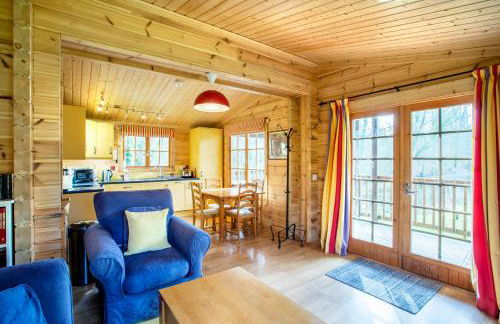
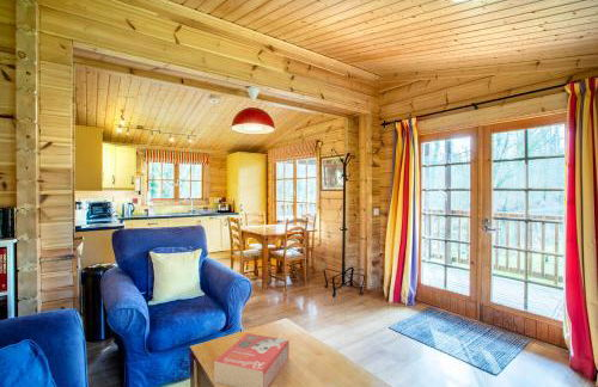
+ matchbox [213,332,291,387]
